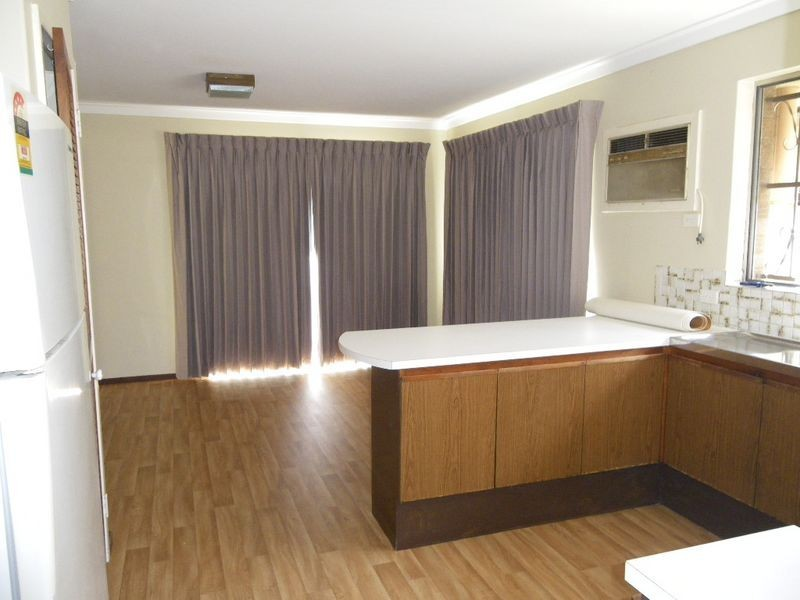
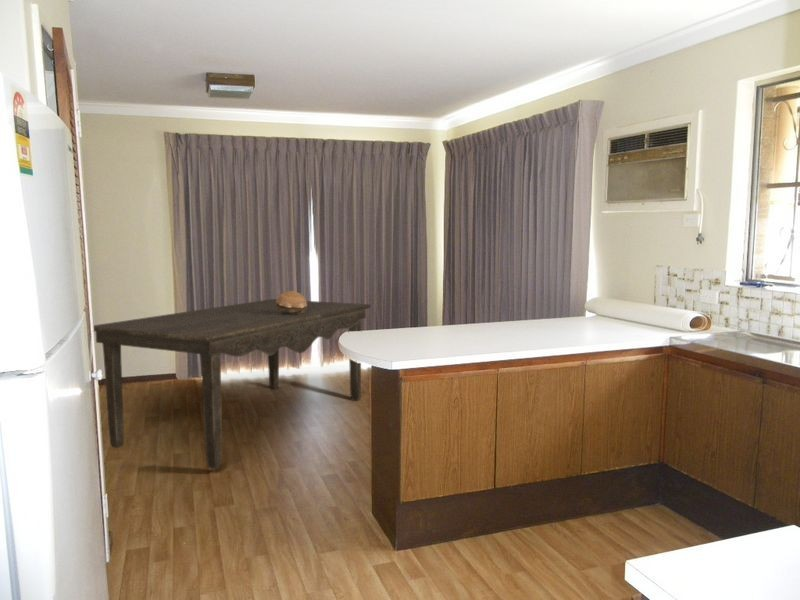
+ dining table [93,298,372,470]
+ decorative bowl [275,290,307,315]
